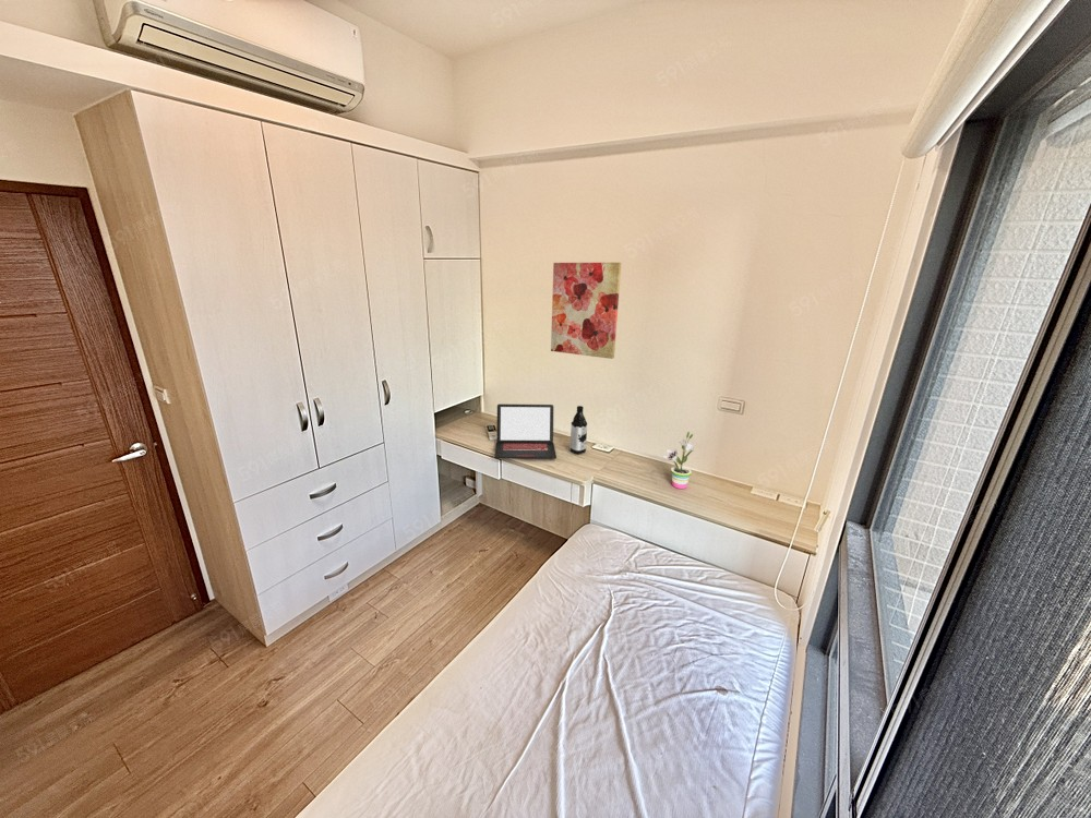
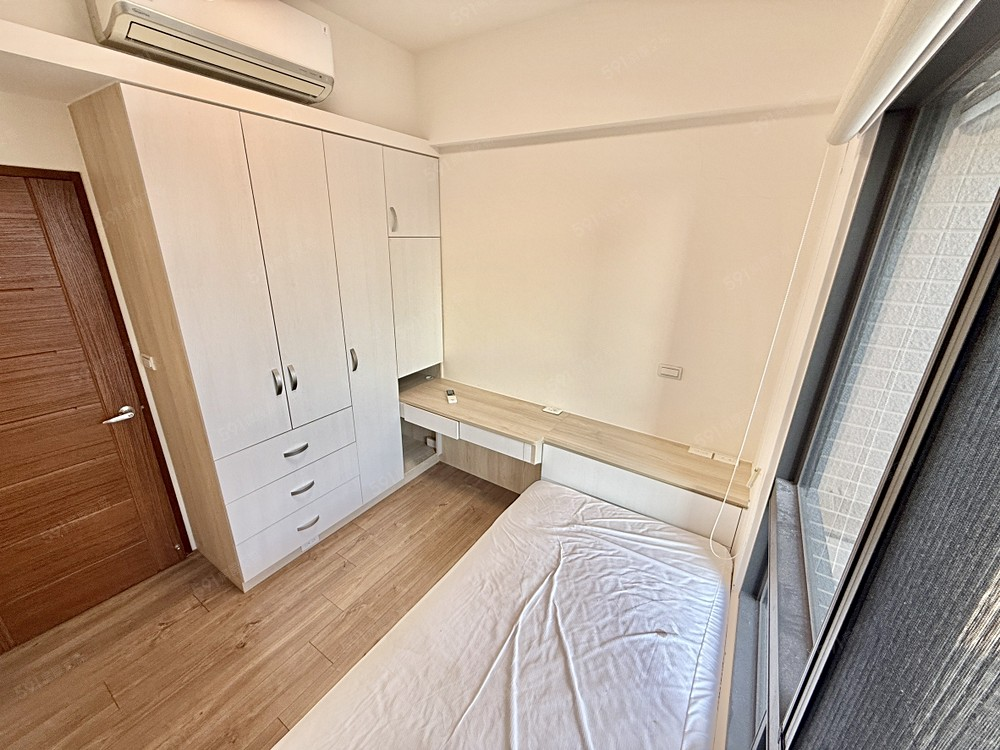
- water bottle [568,405,588,455]
- laptop [493,404,558,459]
- wall art [550,262,622,360]
- potted plant [662,431,696,490]
